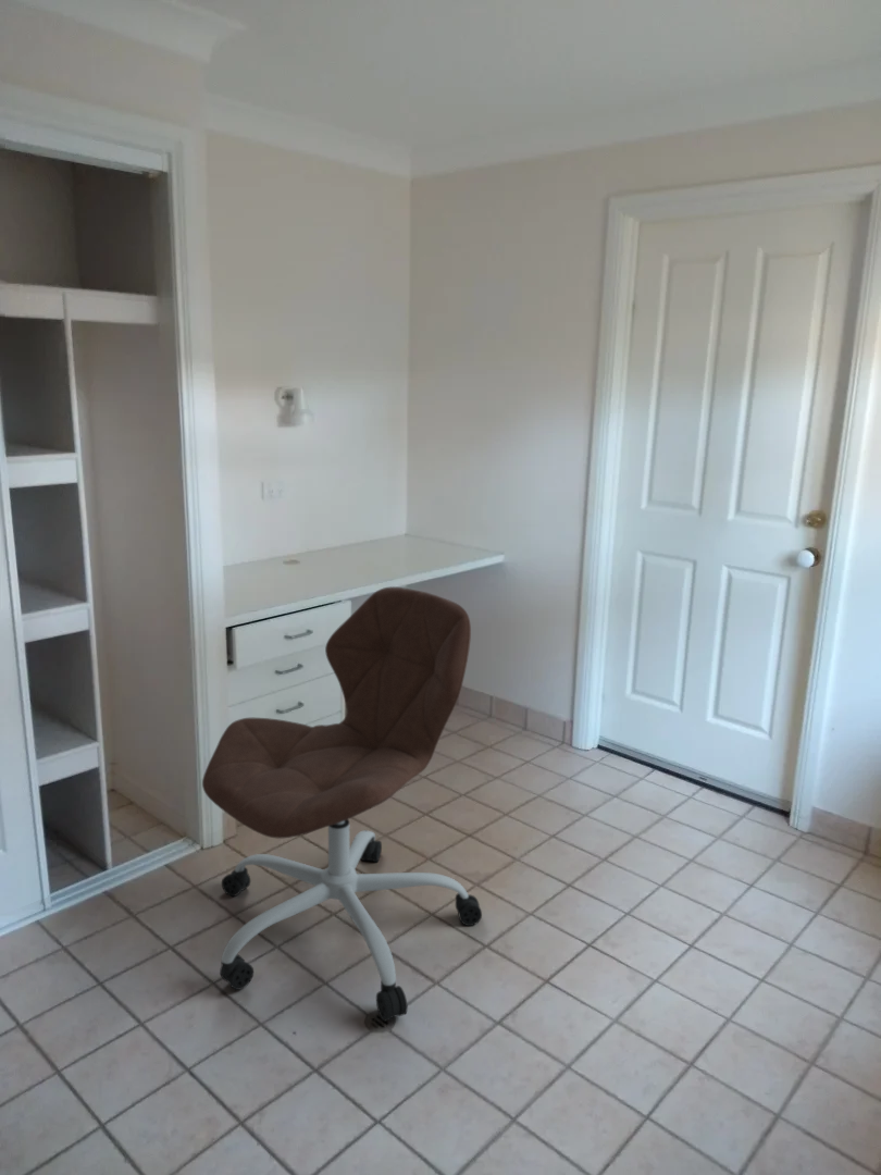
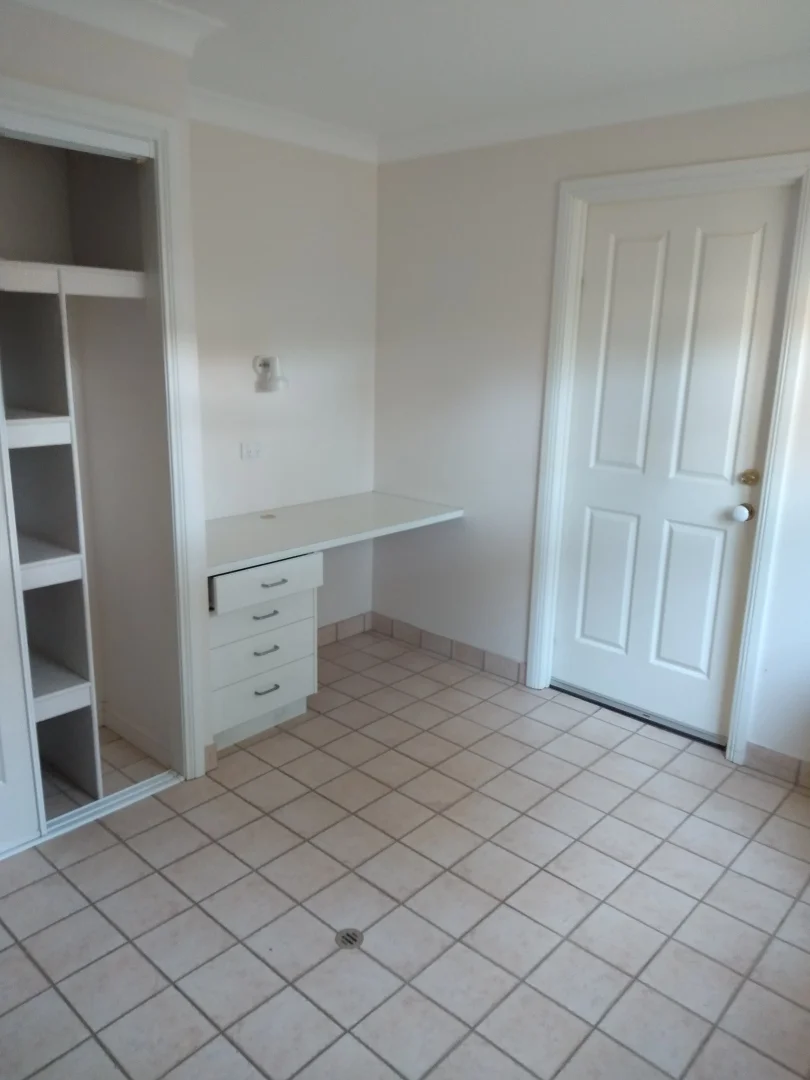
- office chair [201,585,483,1023]
